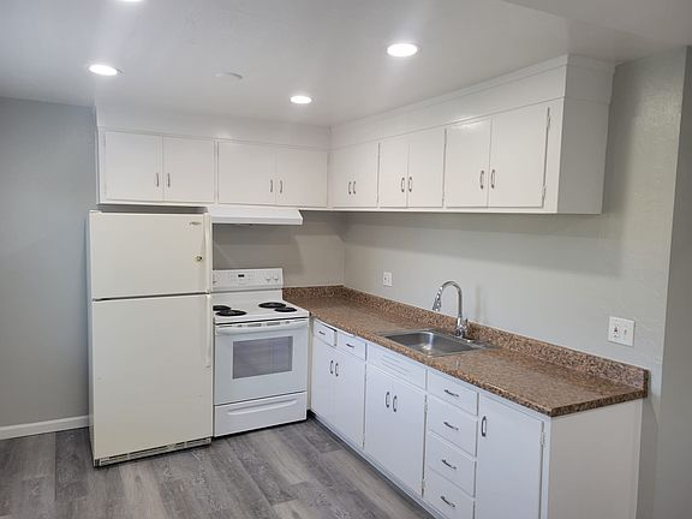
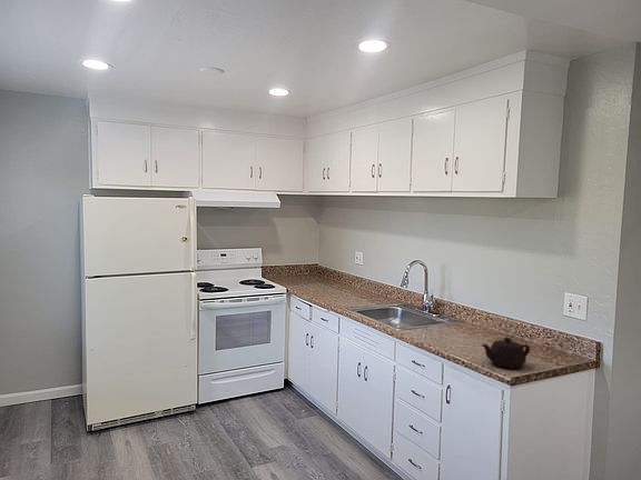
+ teapot [481,337,531,370]
